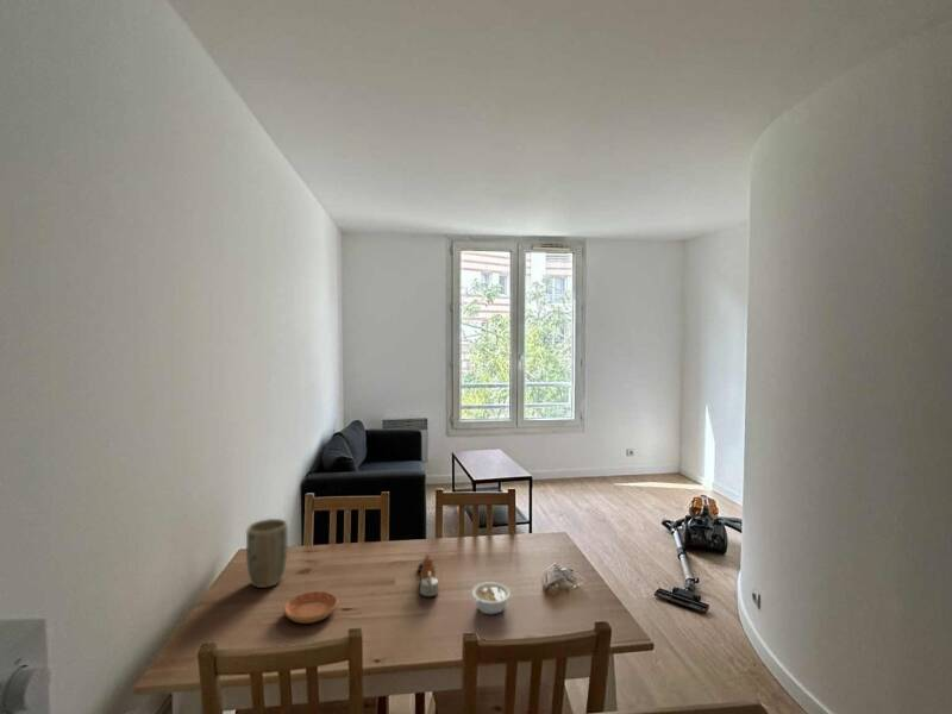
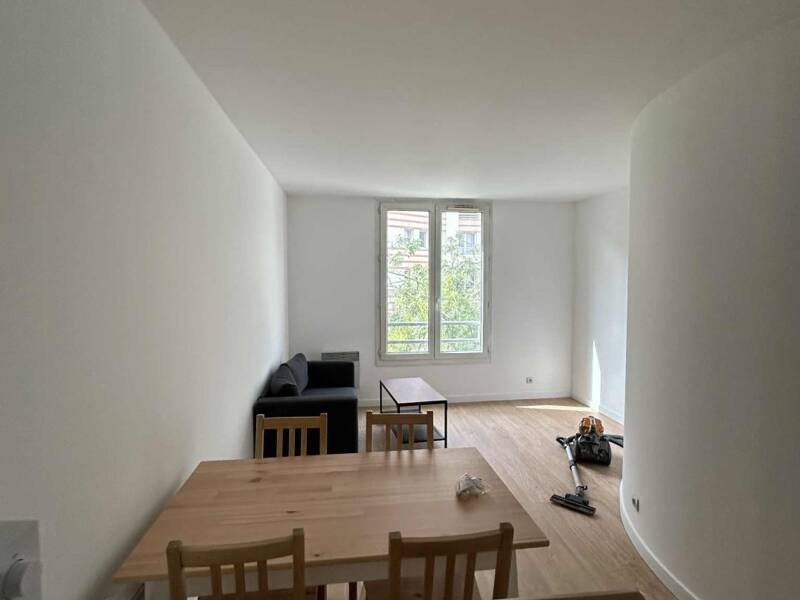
- plant pot [245,518,289,589]
- teapot [416,553,440,597]
- legume [471,581,512,615]
- saucer [283,590,339,625]
